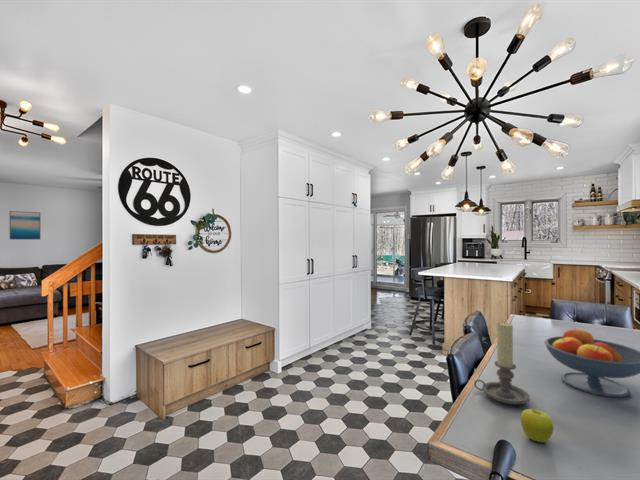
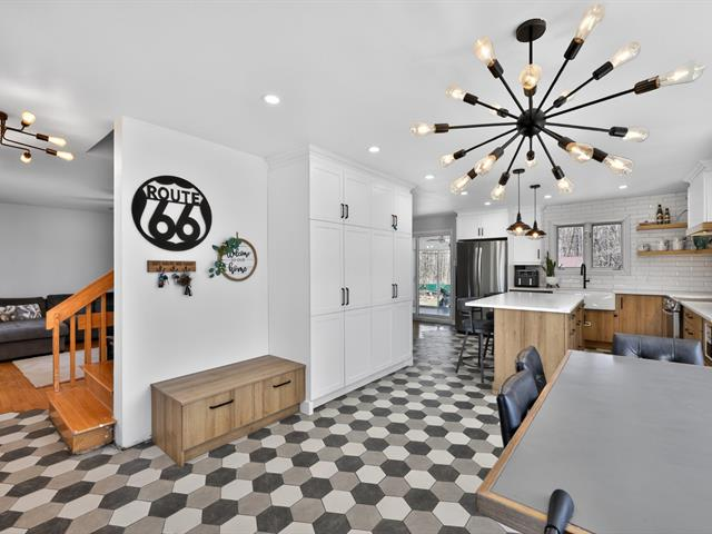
- wall art [8,210,42,241]
- candle holder [473,321,531,405]
- fruit bowl [543,326,640,398]
- fruit [520,408,555,443]
